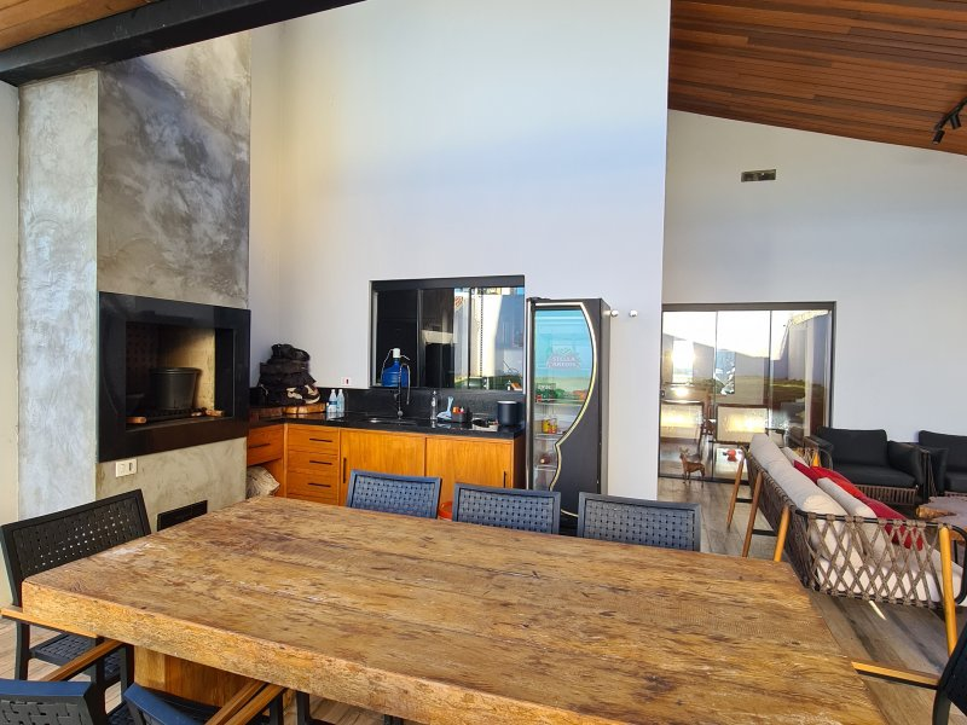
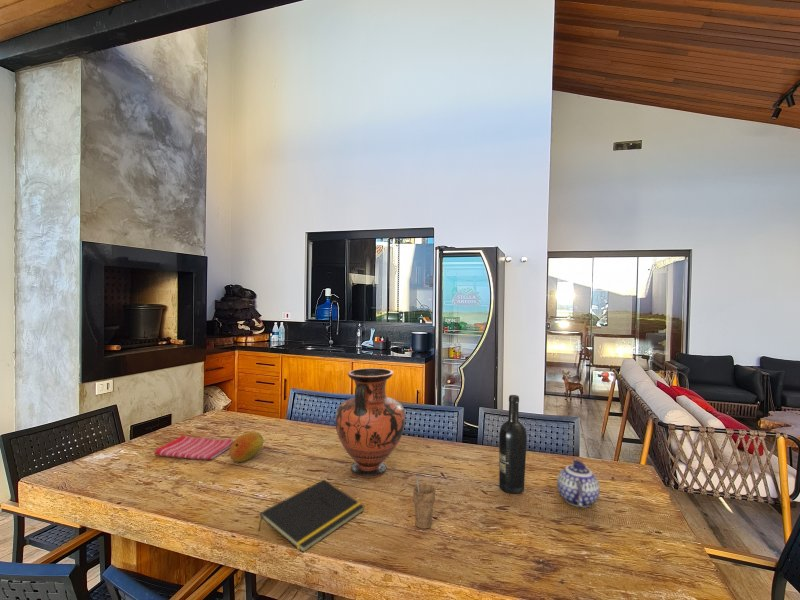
+ cup [412,475,436,530]
+ vase [334,367,406,479]
+ wine bottle [498,394,528,495]
+ dish towel [154,434,234,461]
+ teapot [556,458,601,508]
+ notepad [257,479,365,553]
+ fruit [228,431,264,463]
